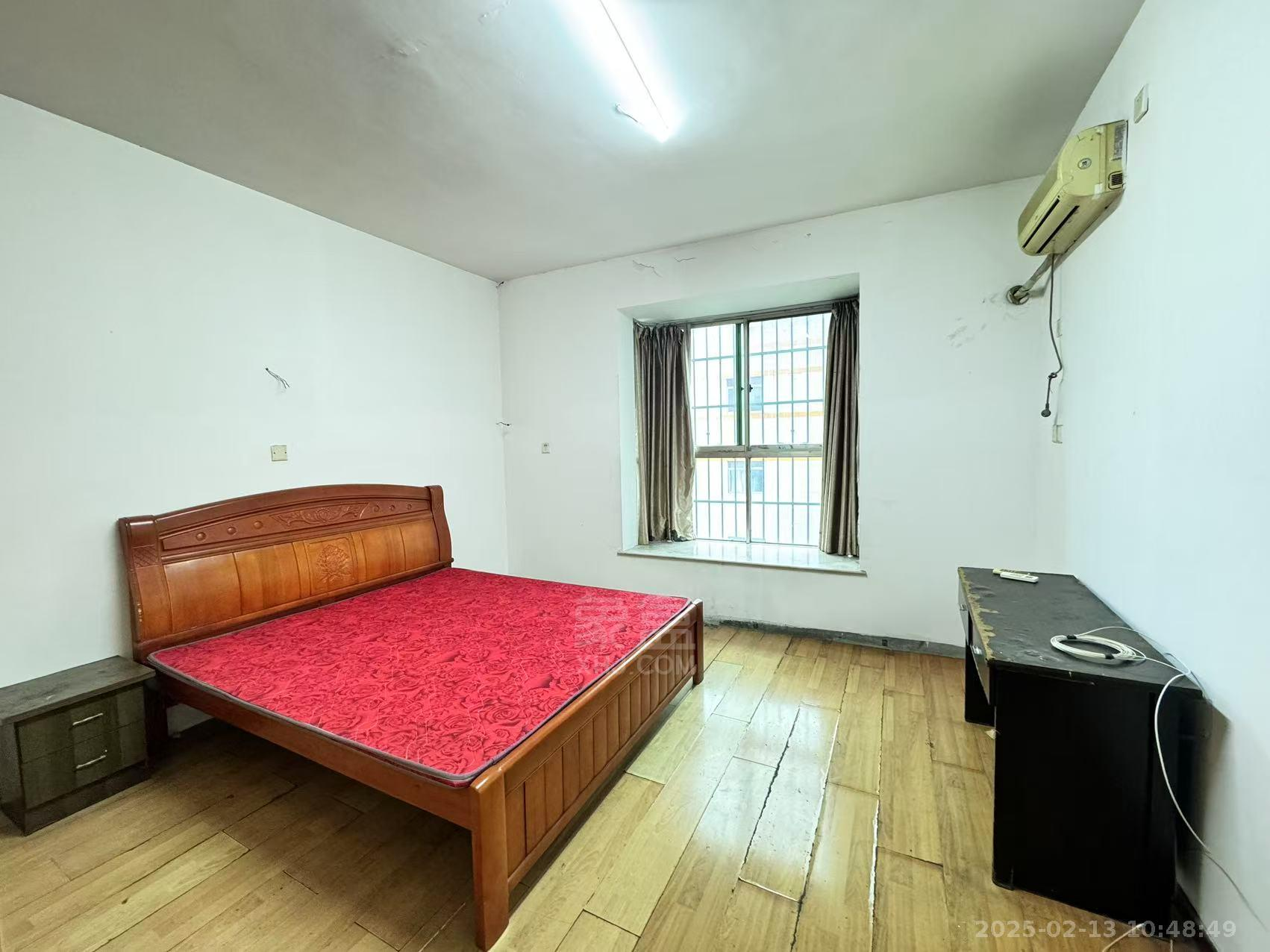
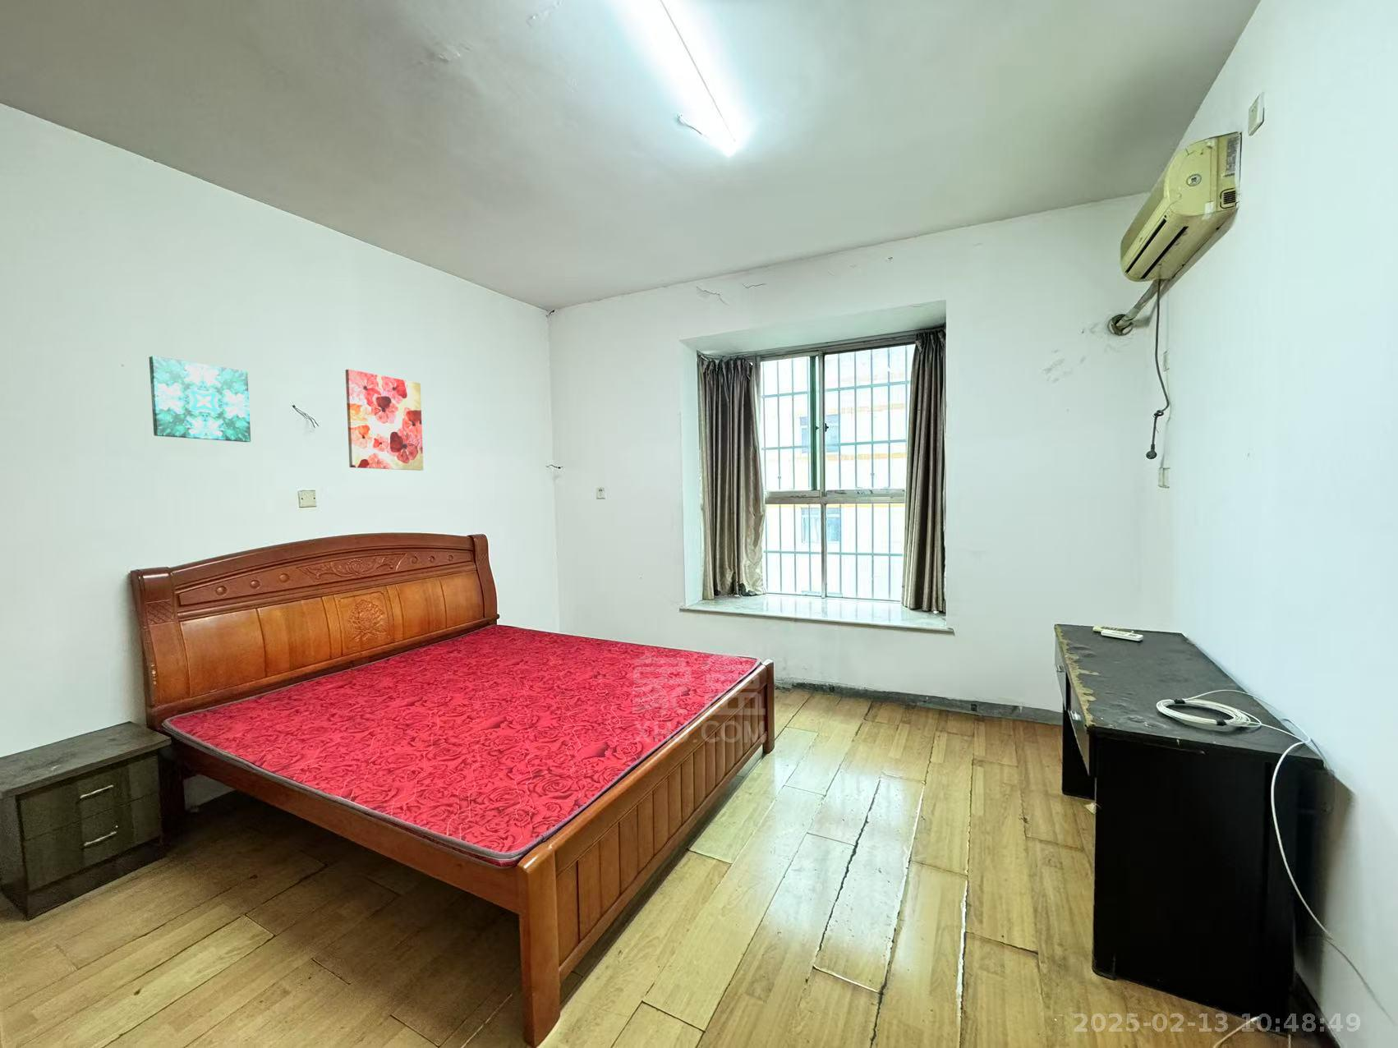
+ wall art [345,369,424,471]
+ wall art [149,356,251,443]
